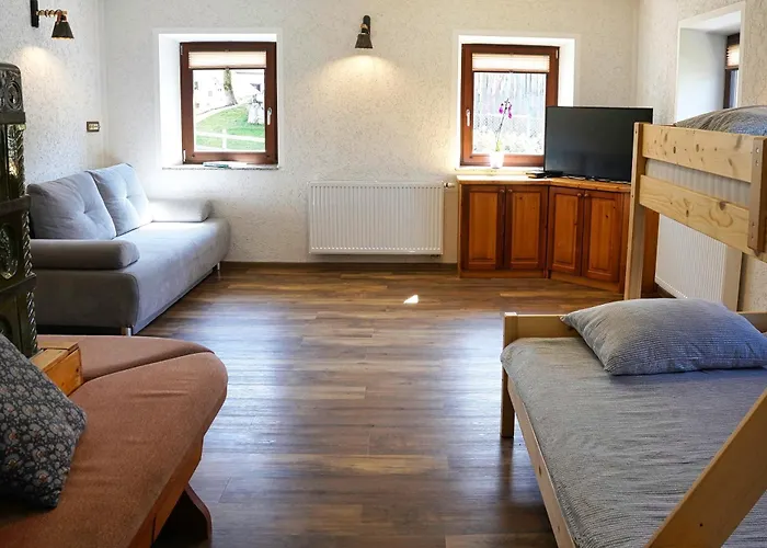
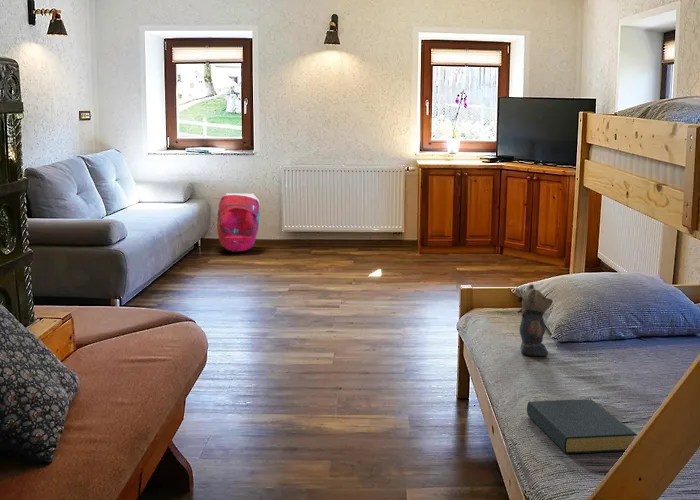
+ teddy bear [517,283,554,357]
+ backpack [216,193,261,253]
+ hardback book [526,398,638,455]
